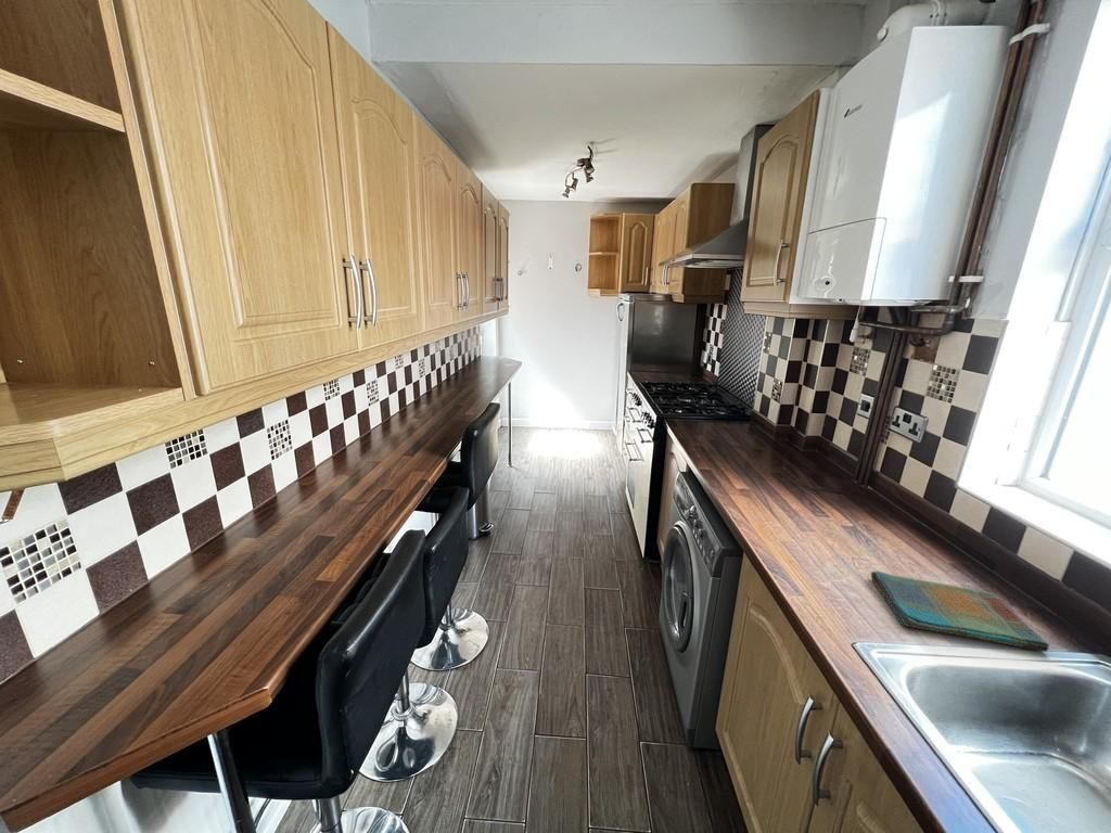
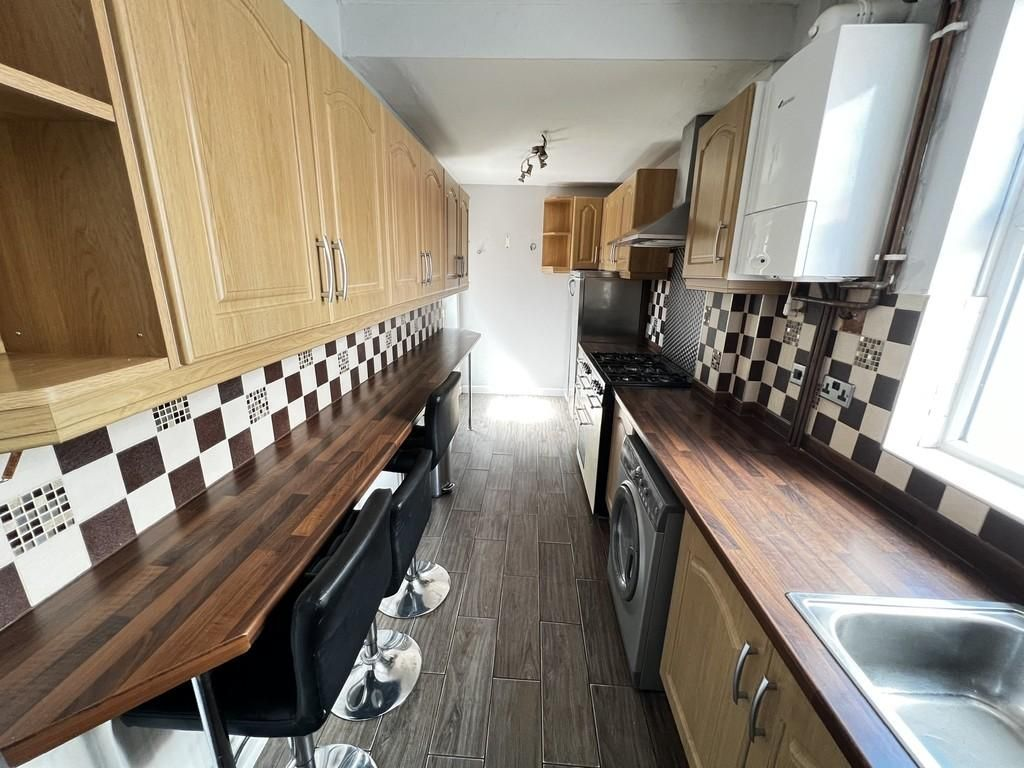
- dish towel [870,569,1050,652]
